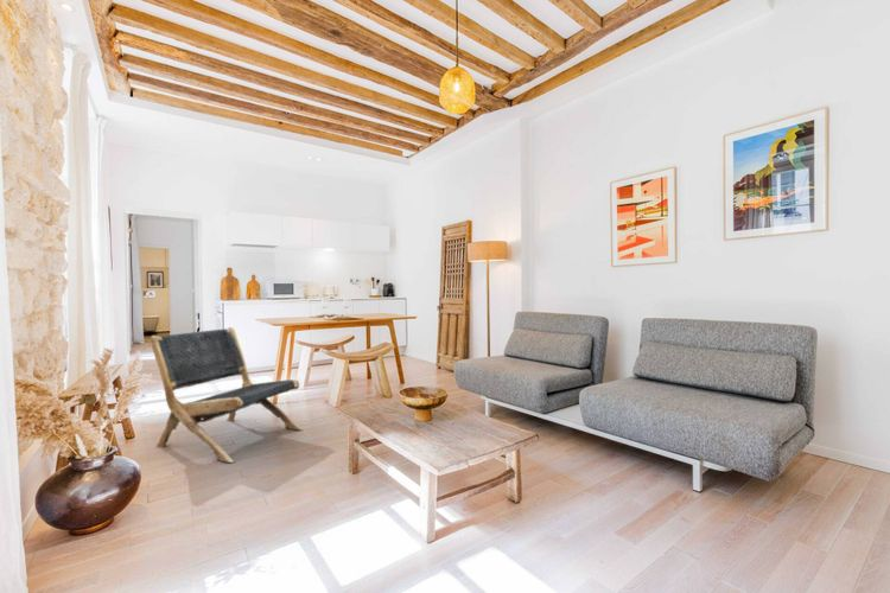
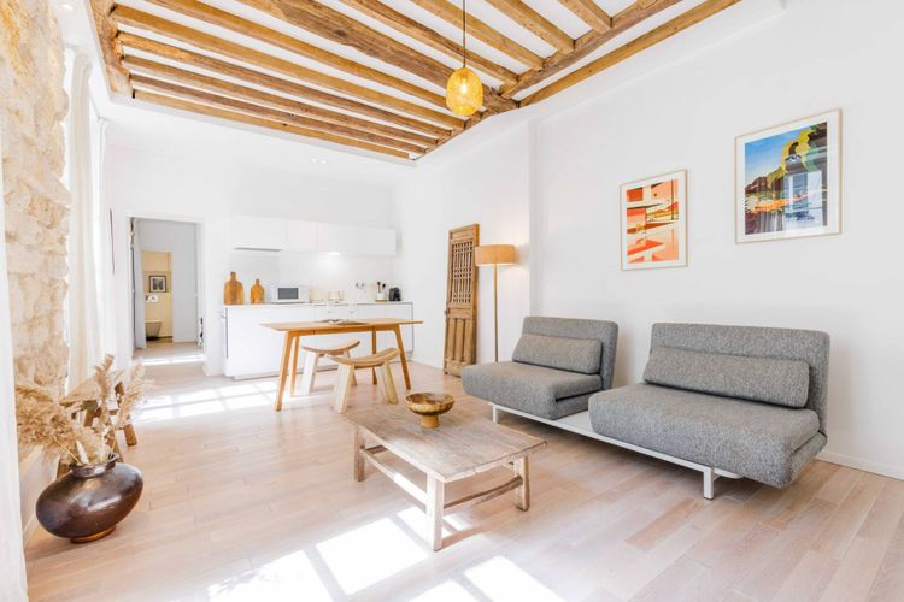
- lounge chair [150,326,304,464]
